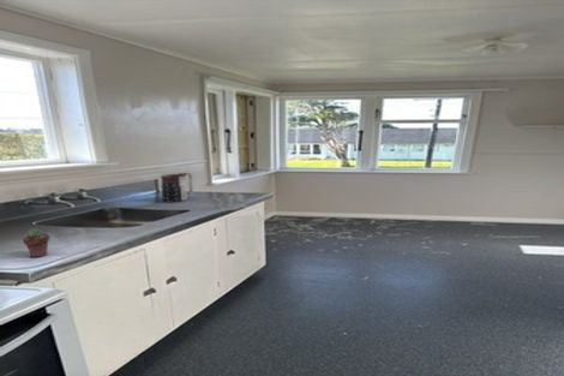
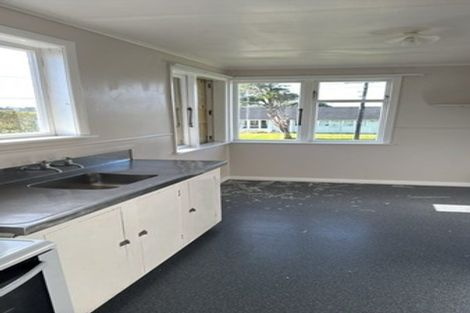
- potted succulent [22,227,50,258]
- mug [160,172,194,204]
